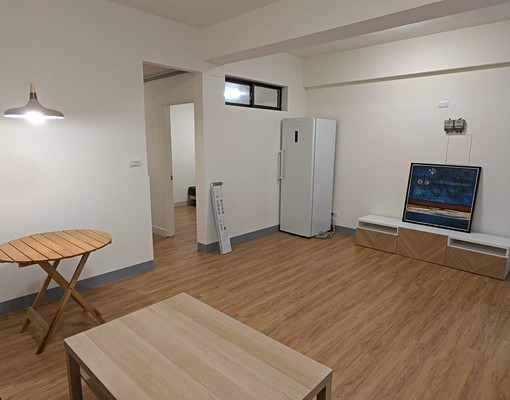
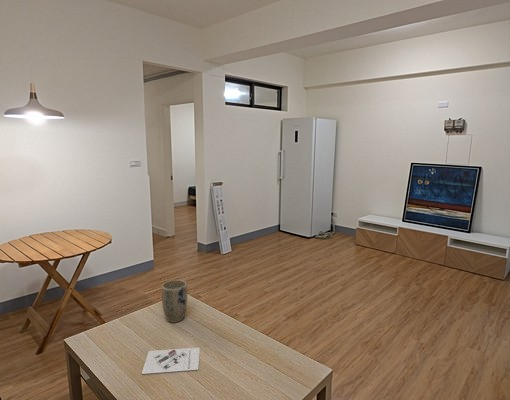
+ plant pot [161,279,188,324]
+ architectural model [141,347,201,375]
